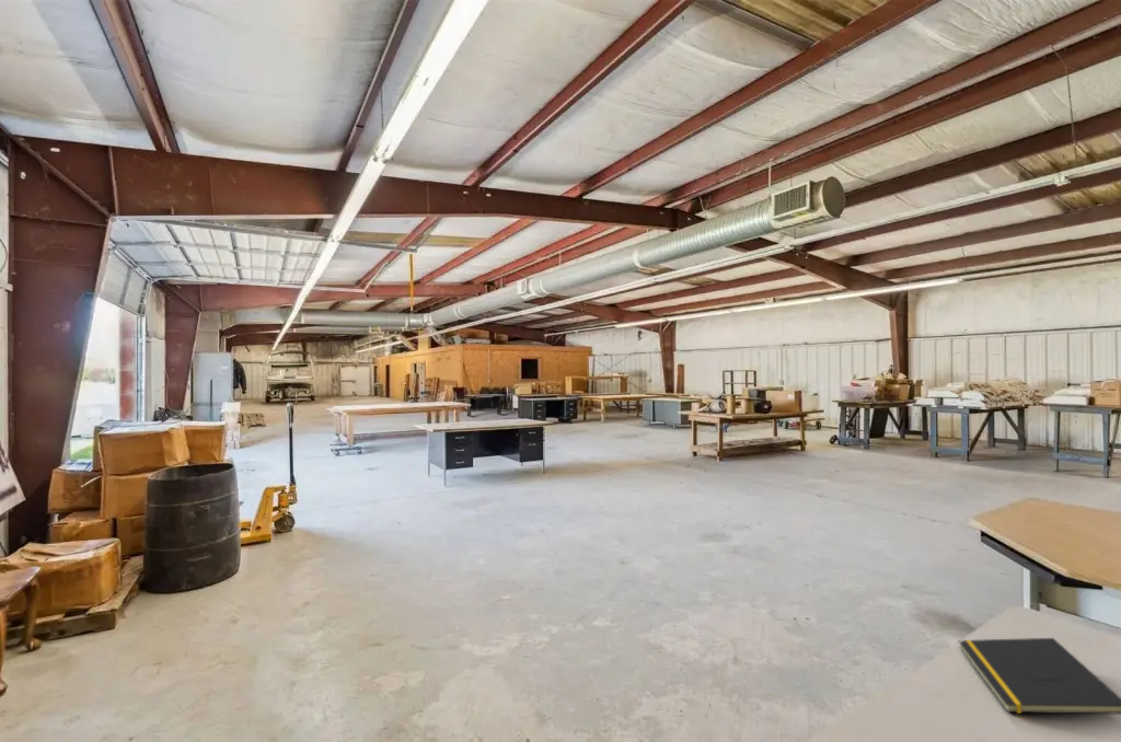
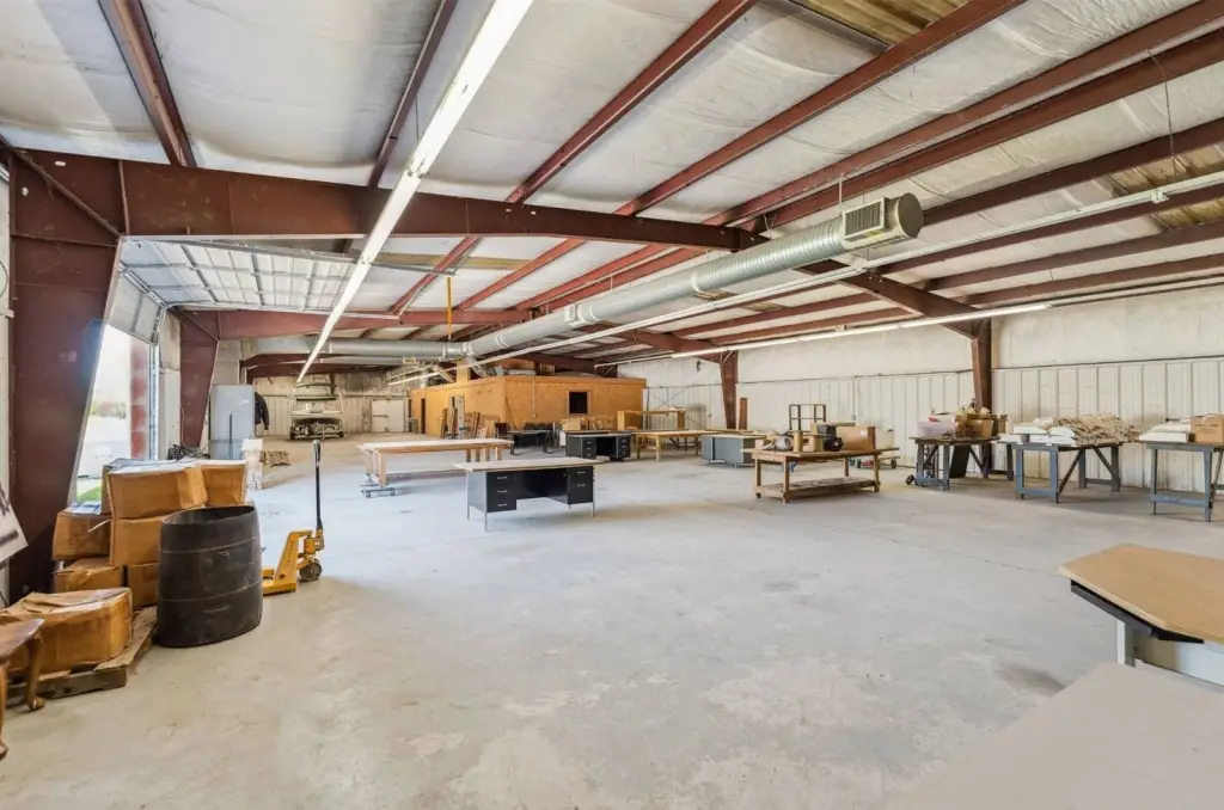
- notepad [957,637,1121,716]
